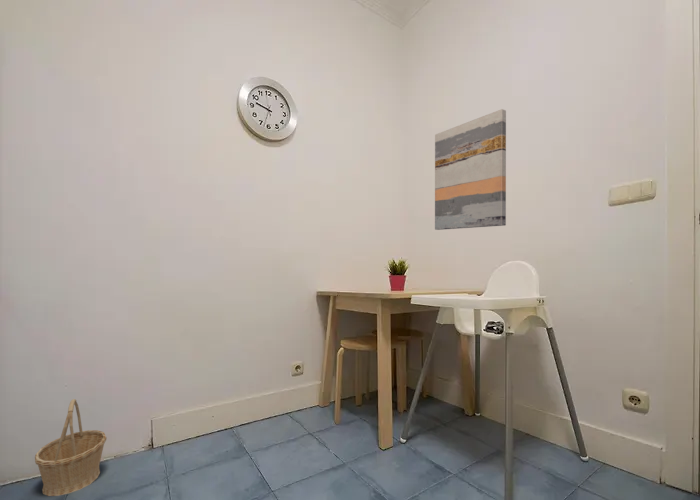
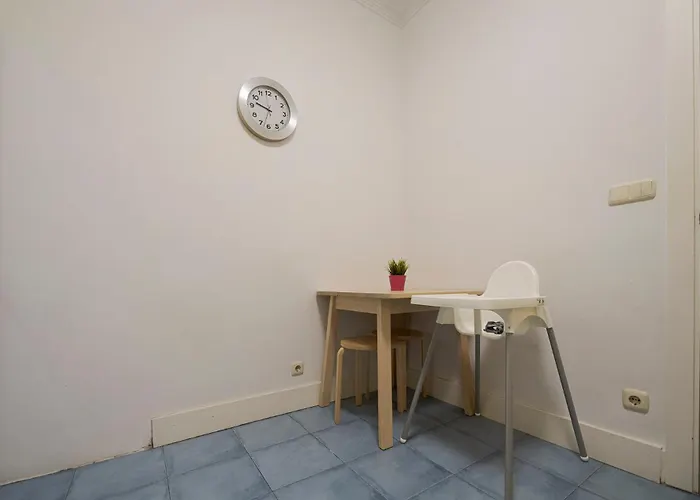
- basket [34,398,108,497]
- wall art [434,108,507,231]
